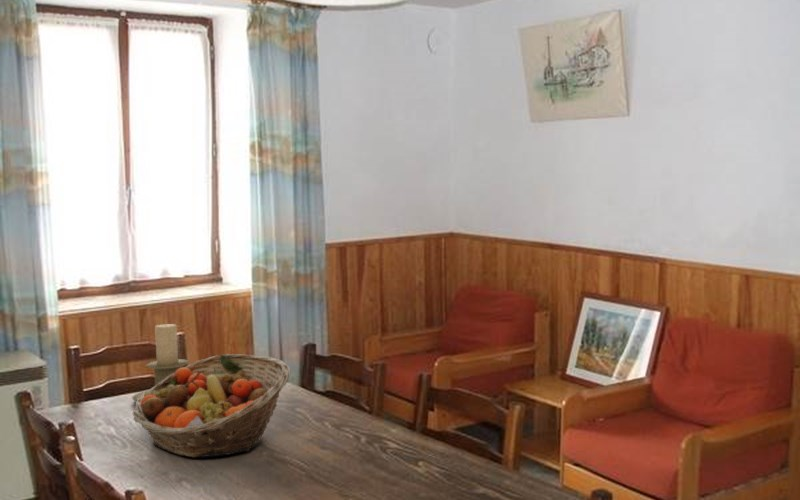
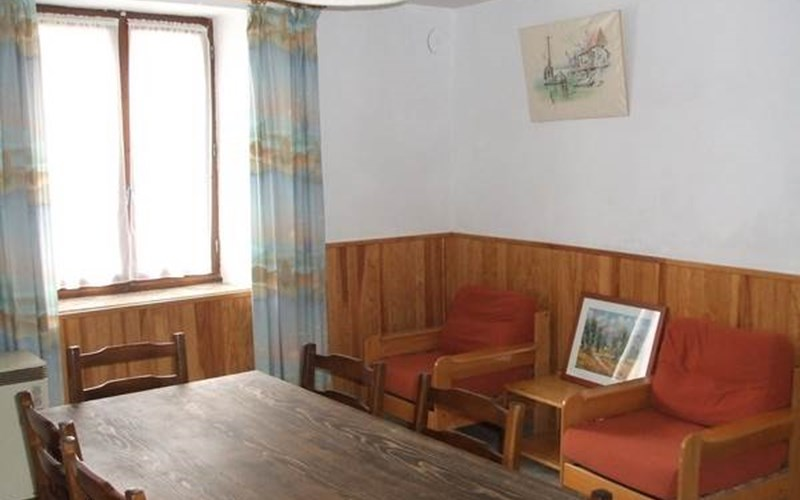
- candle holder [131,323,190,402]
- fruit basket [132,353,291,458]
